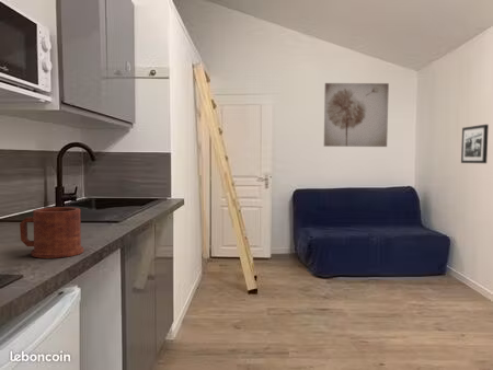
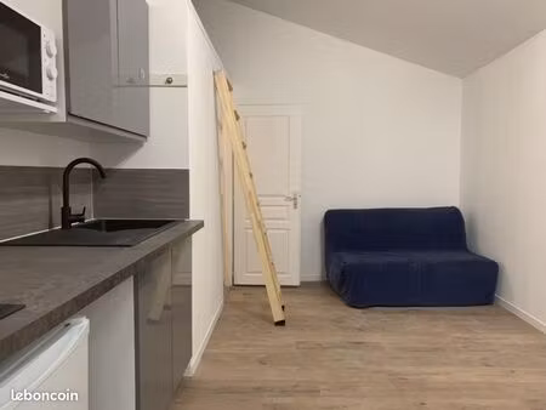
- wall art [323,82,390,148]
- picture frame [460,124,490,164]
- mug [19,206,84,259]
